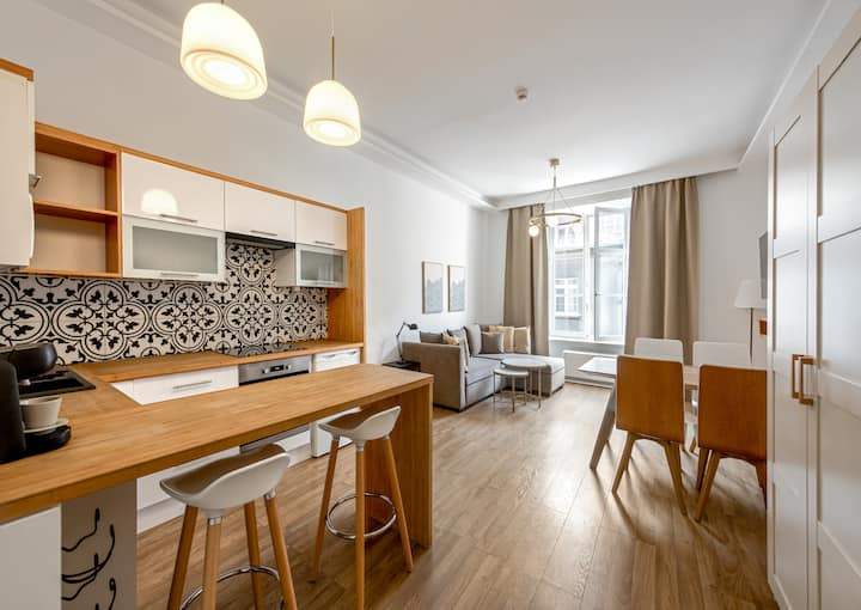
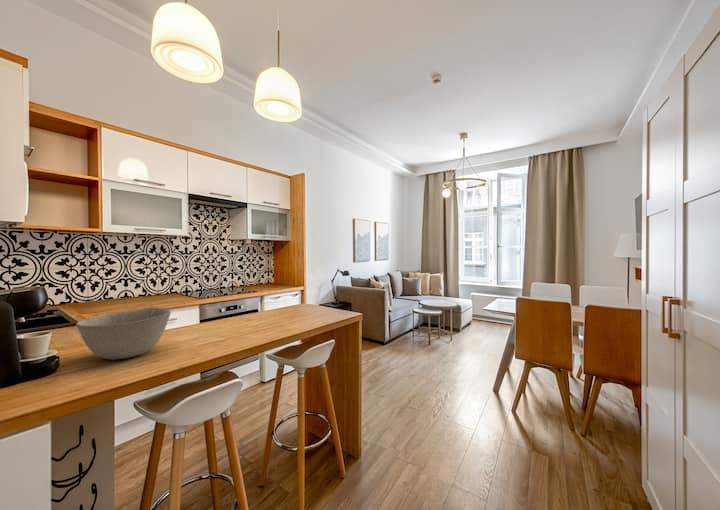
+ bowl [75,307,172,361]
